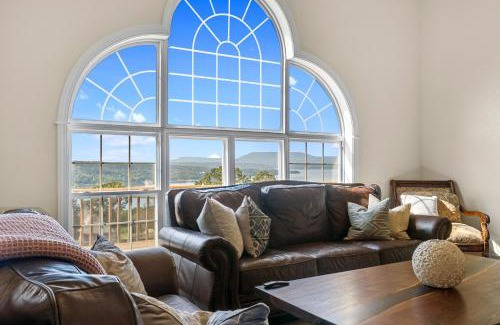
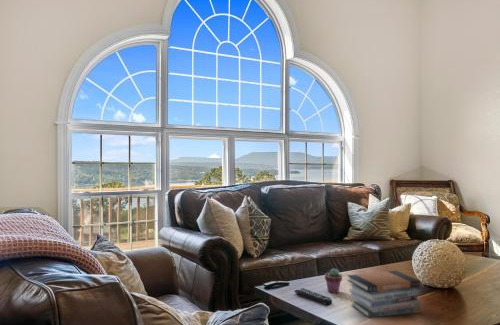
+ potted succulent [324,268,343,294]
+ book stack [346,269,422,319]
+ remote control [293,287,333,306]
